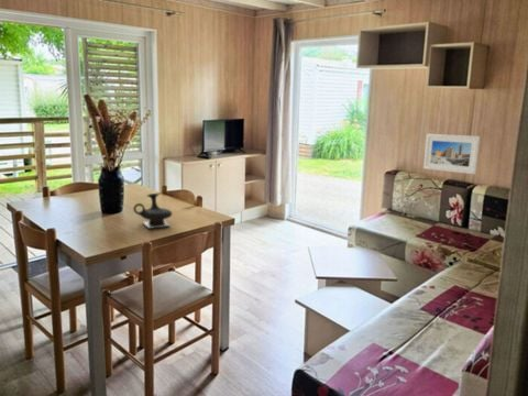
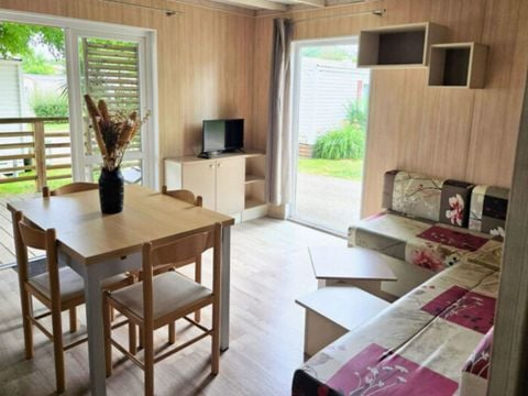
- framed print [422,133,481,175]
- teapot [132,193,173,230]
